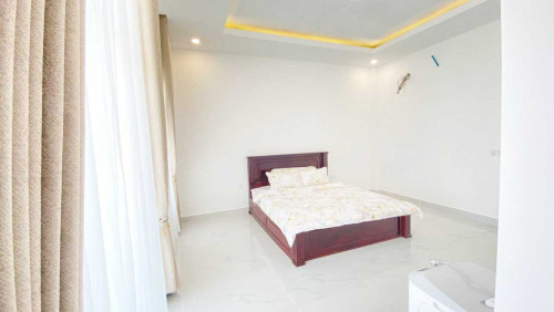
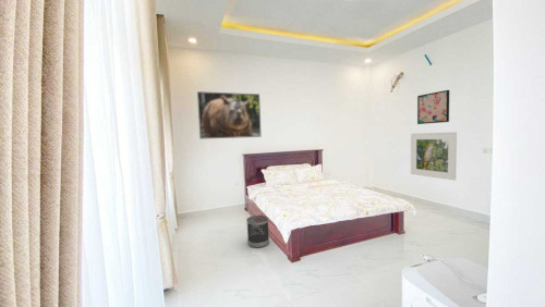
+ wastebasket [245,214,270,249]
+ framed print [196,90,263,140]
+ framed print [410,131,458,182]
+ wall art [416,89,450,125]
